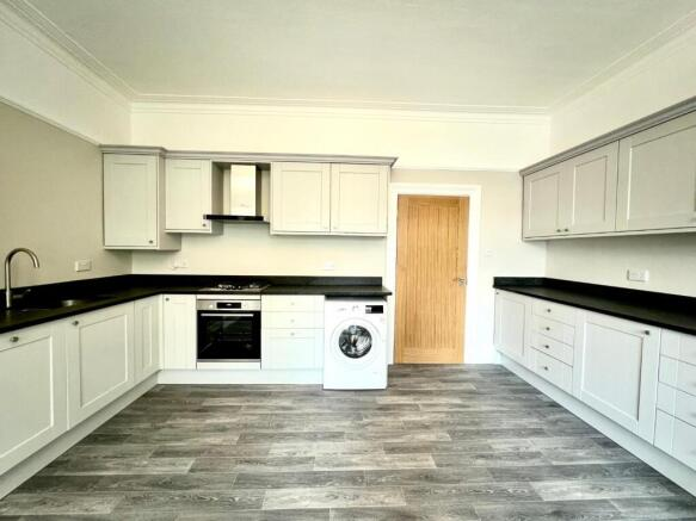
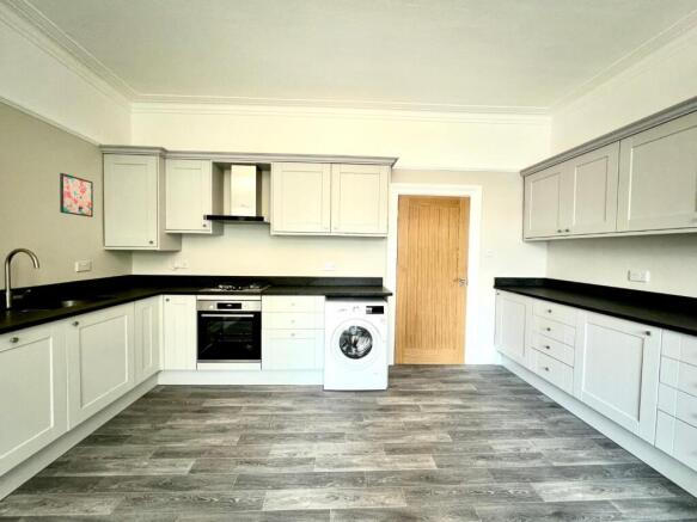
+ wall art [59,172,94,219]
